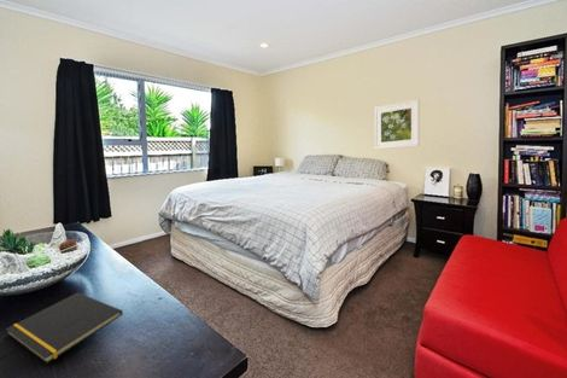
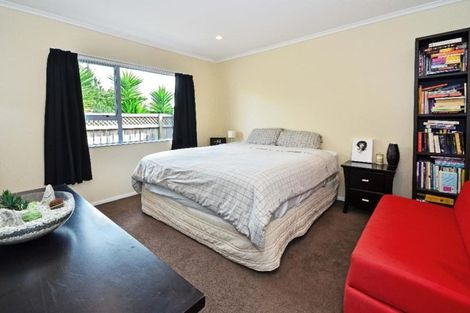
- notepad [5,291,124,365]
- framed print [374,98,421,151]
